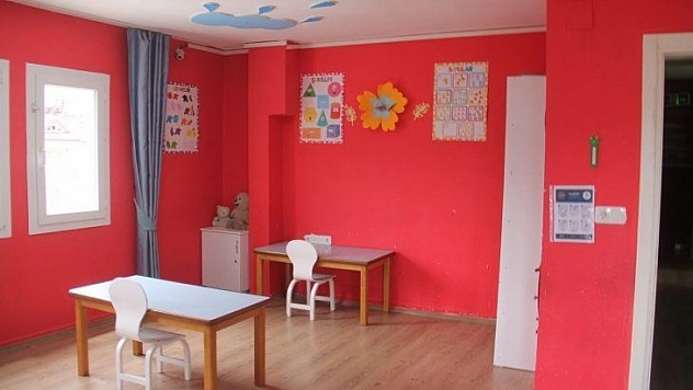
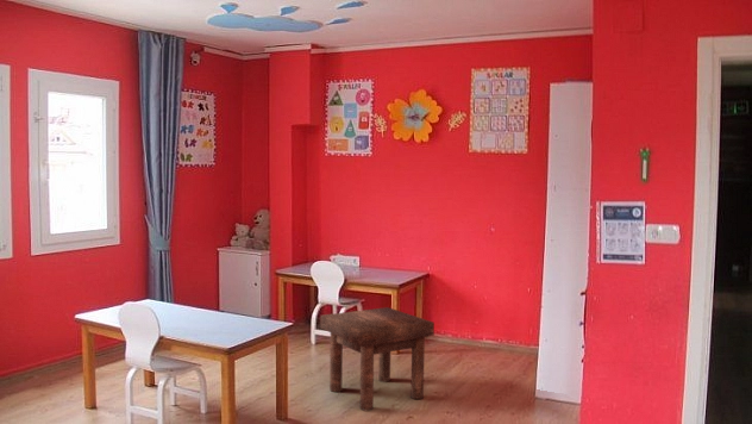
+ stool [319,306,435,411]
